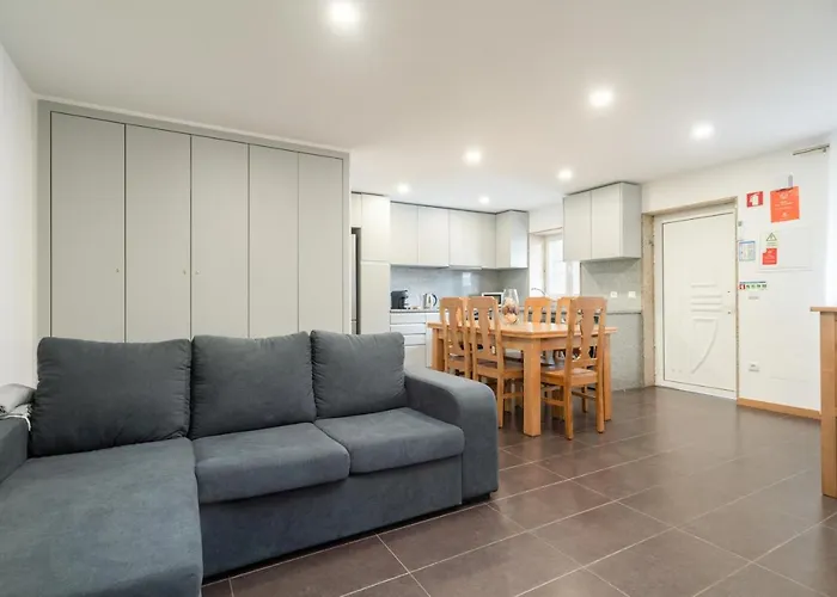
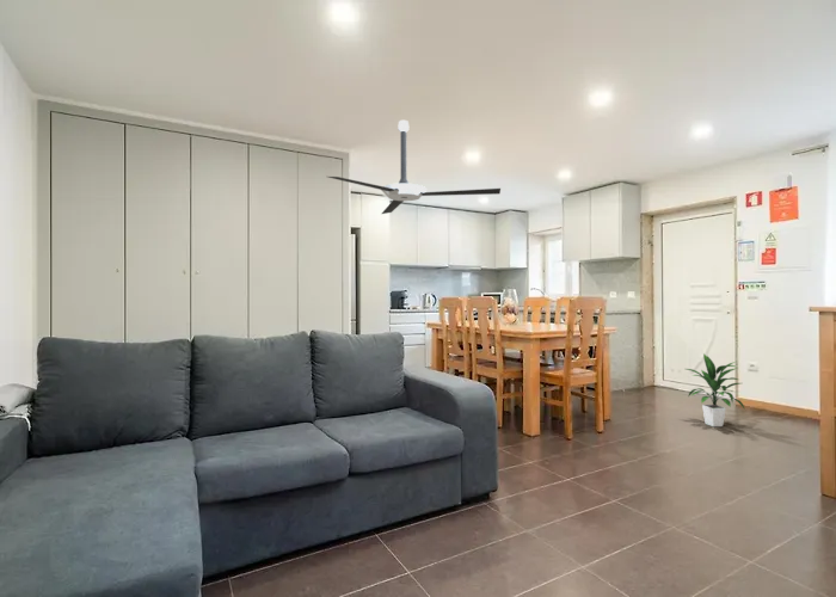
+ ceiling fan [327,119,502,215]
+ indoor plant [686,352,746,427]
